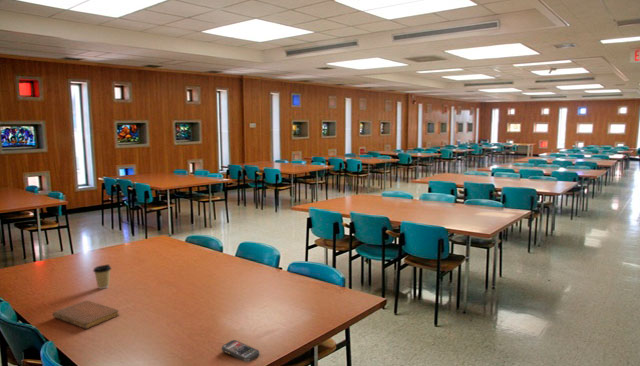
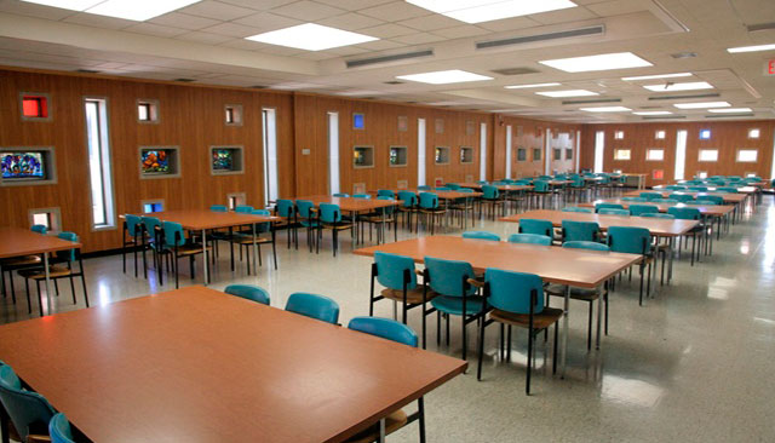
- notebook [52,299,120,330]
- smartphone [220,339,261,363]
- coffee cup [92,263,112,290]
